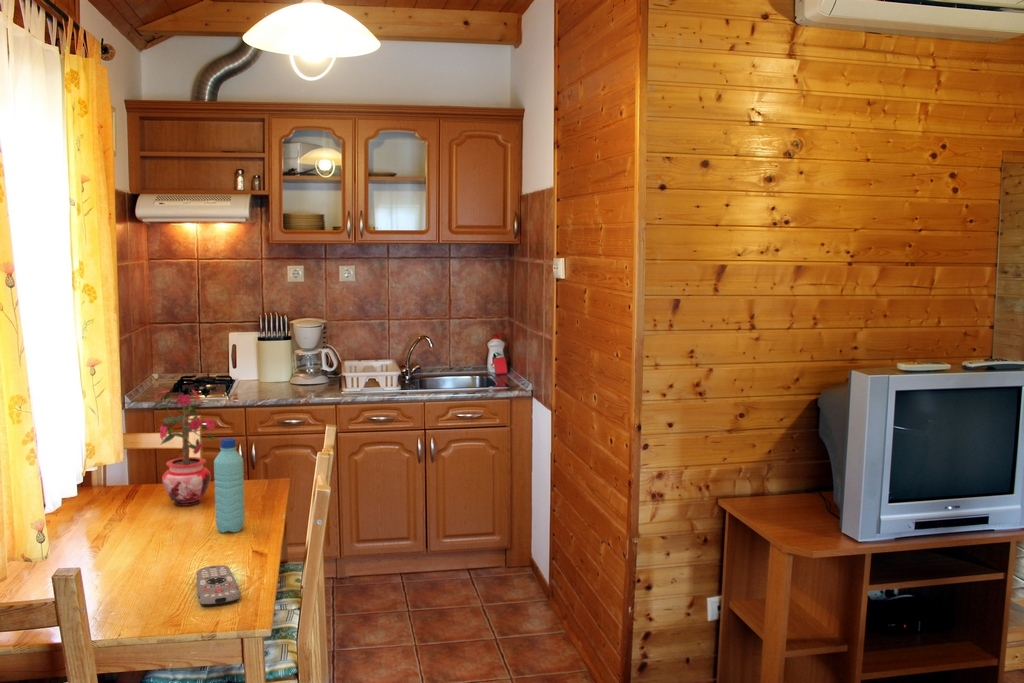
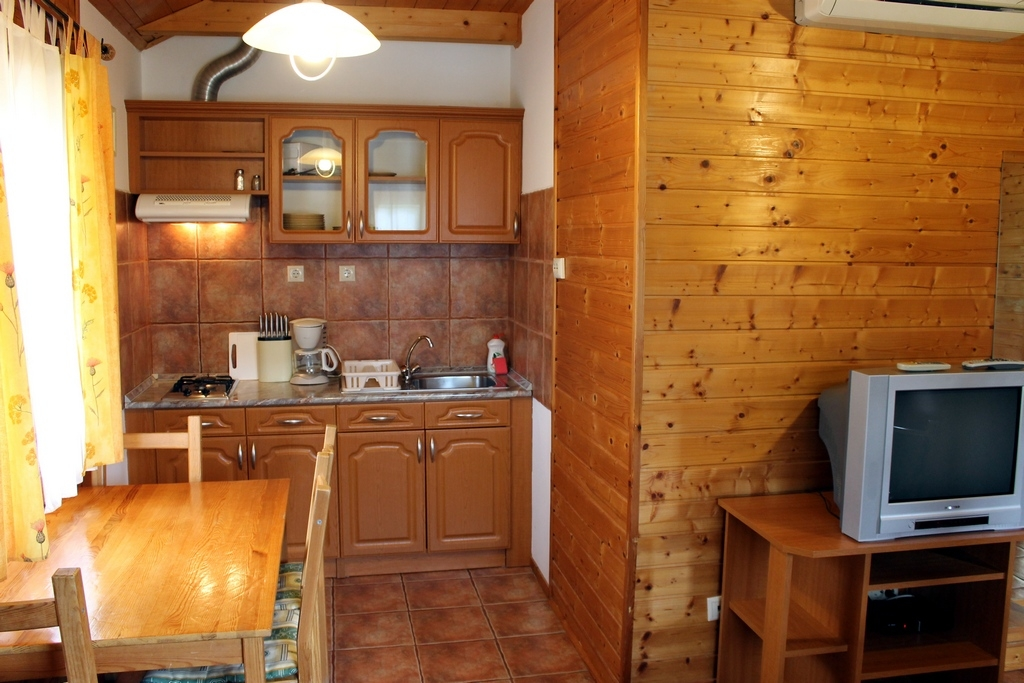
- potted plant [155,385,220,507]
- water bottle [213,437,246,534]
- remote control [196,564,241,607]
